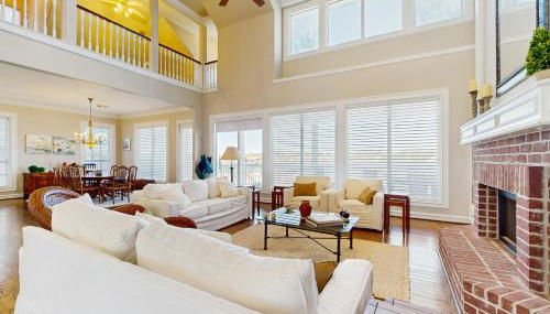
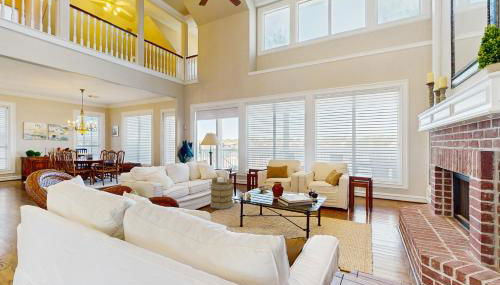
+ bucket [209,176,234,211]
